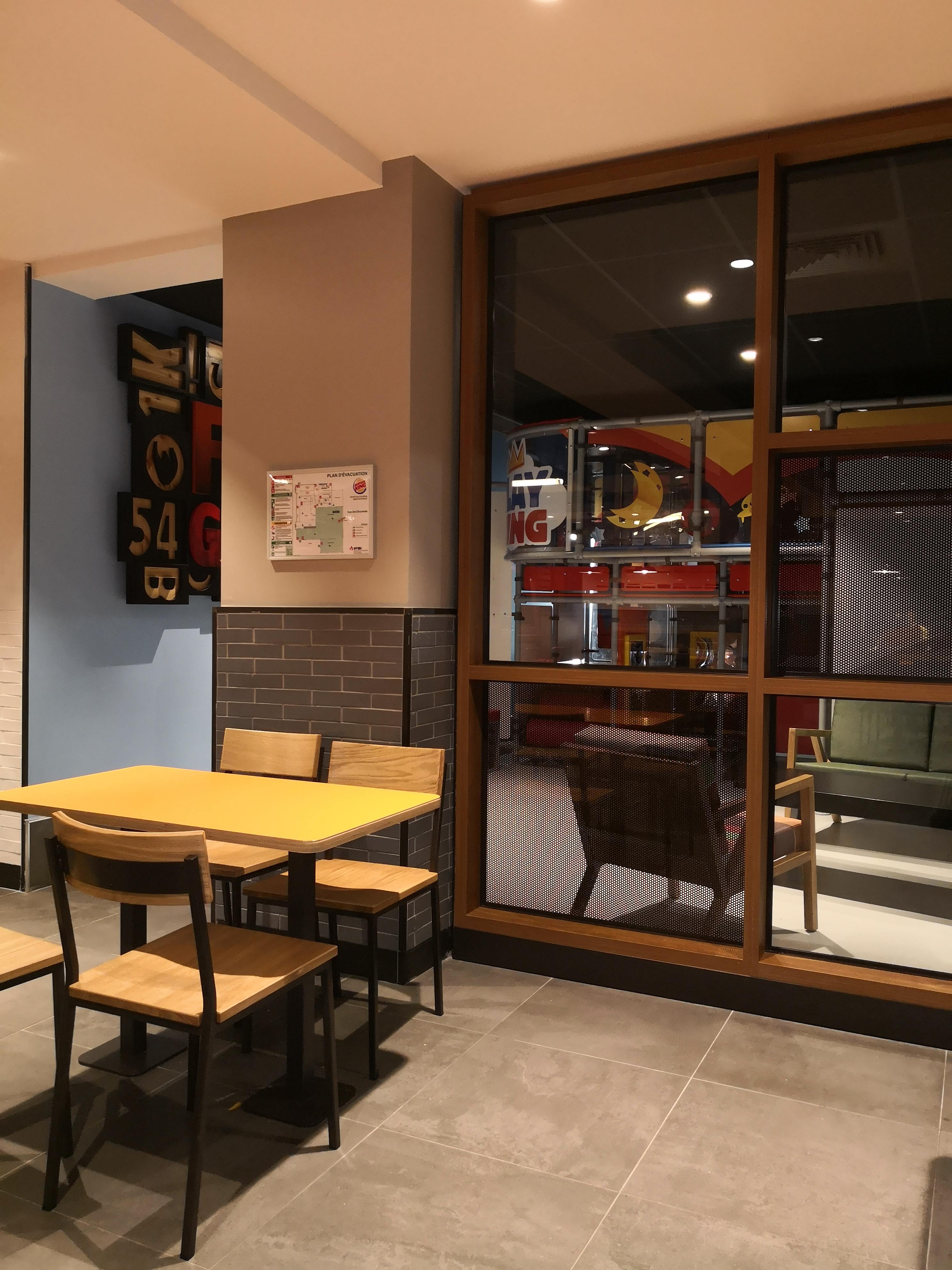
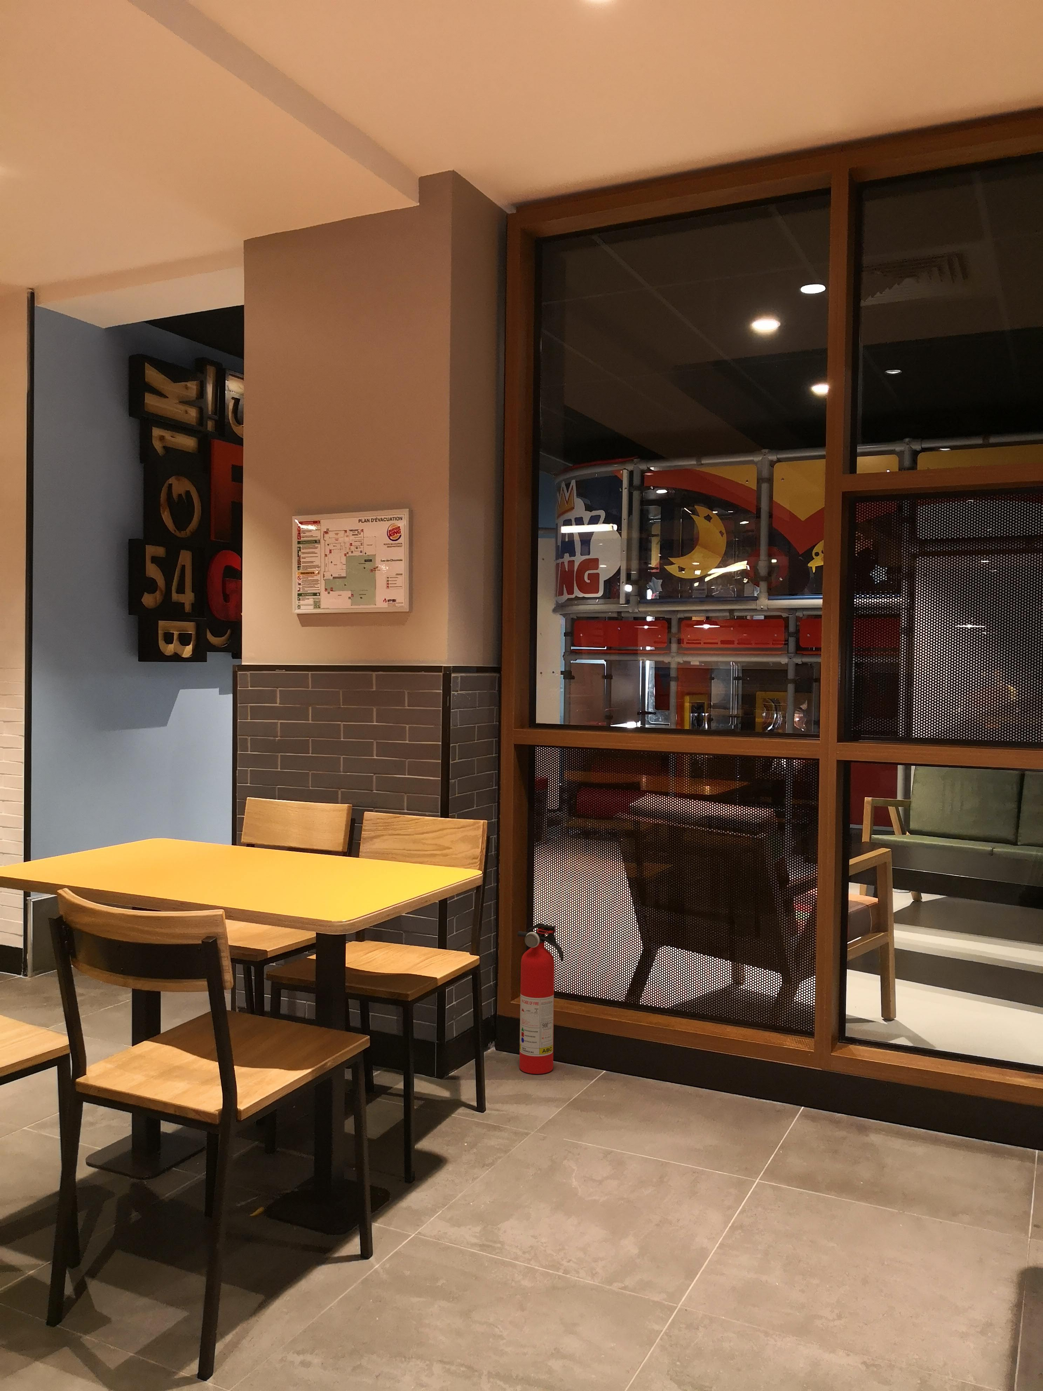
+ fire extinguisher [517,922,564,1074]
